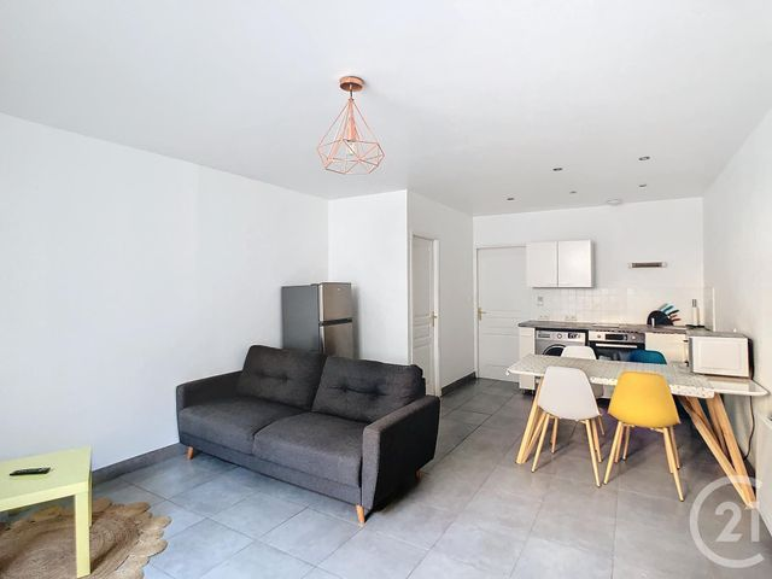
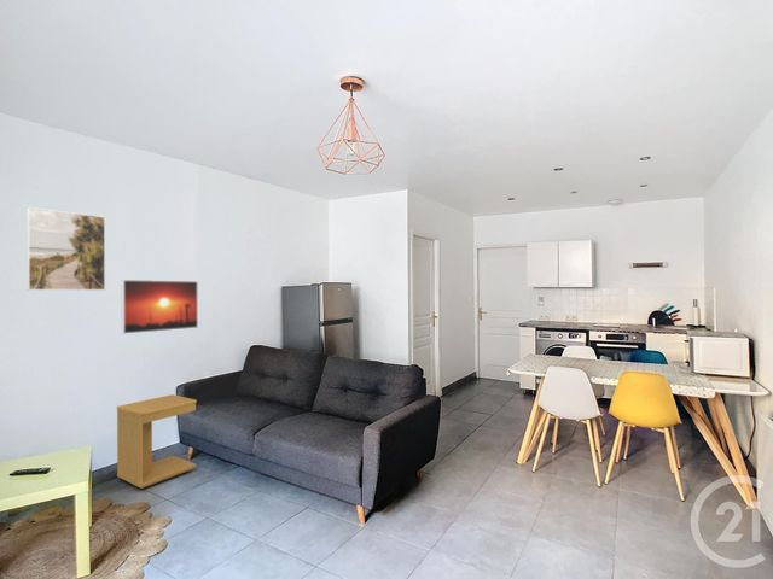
+ side table [116,393,198,490]
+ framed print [25,206,106,292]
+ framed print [121,279,199,335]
